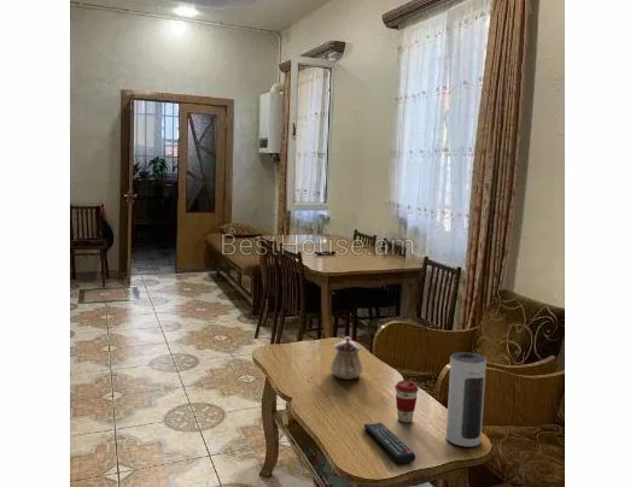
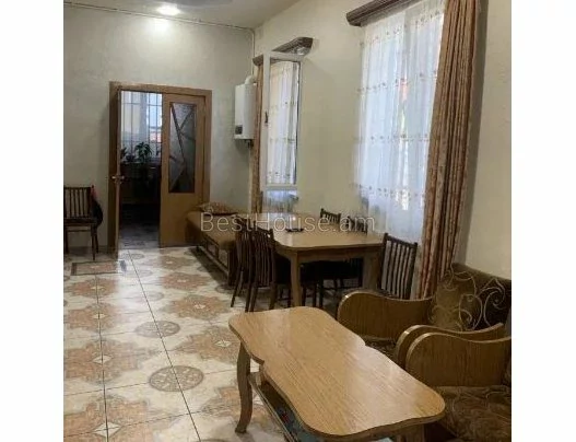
- teapot [329,335,363,381]
- remote control [363,422,418,465]
- coffee cup [393,380,420,423]
- speaker [444,351,488,448]
